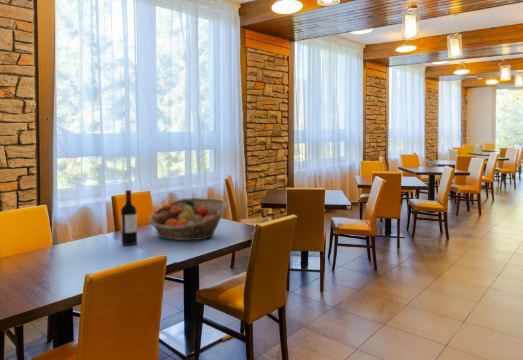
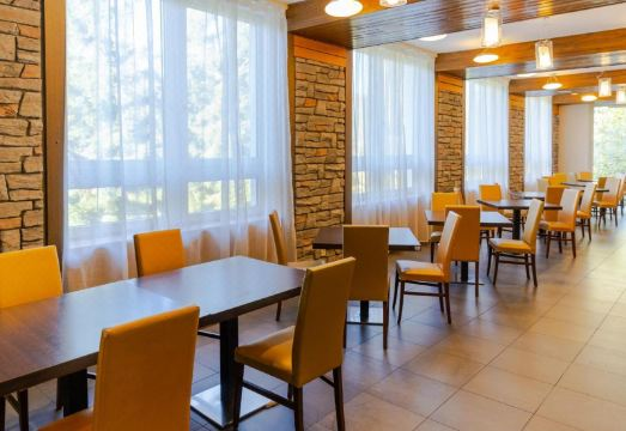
- fruit basket [147,197,228,241]
- wine bottle [120,189,138,246]
